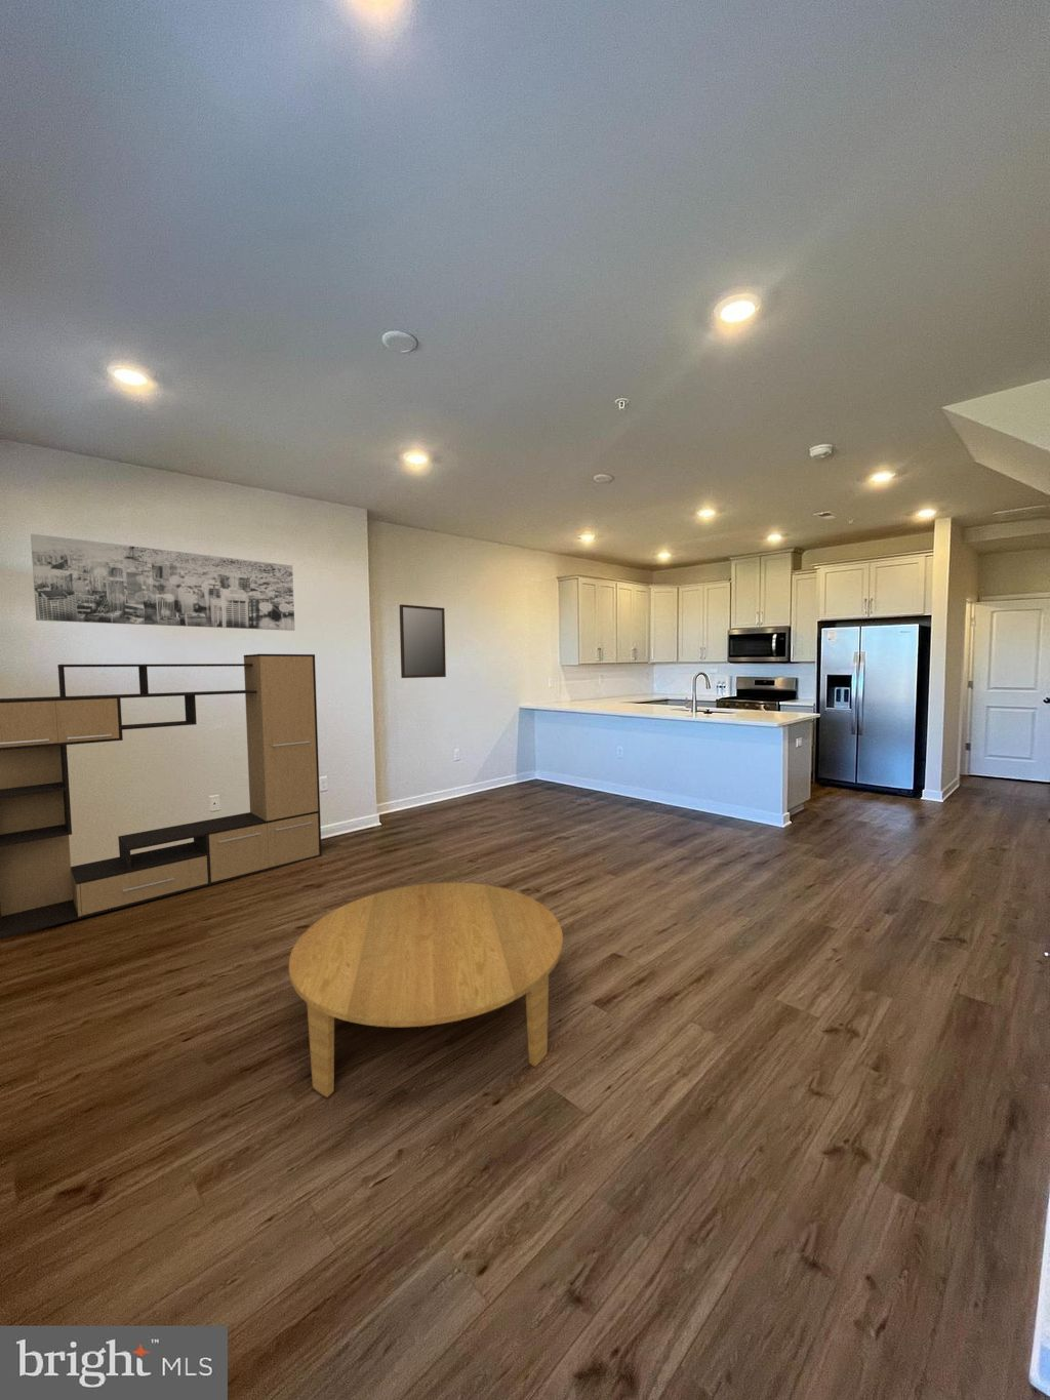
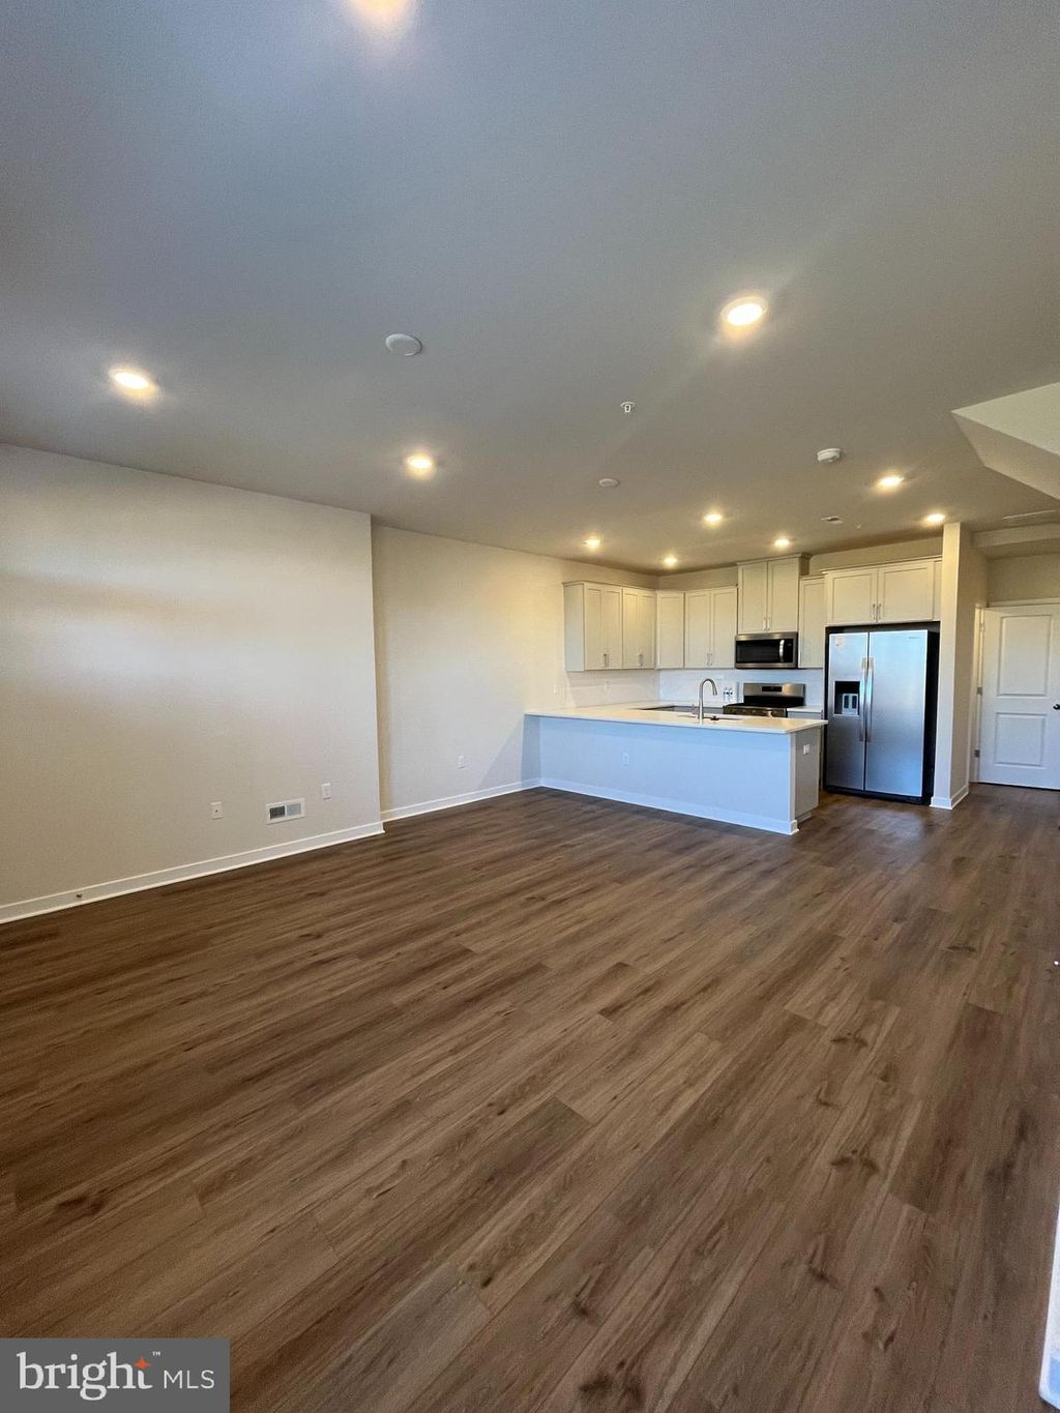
- coffee table [288,883,564,1099]
- media console [0,653,323,941]
- wall art [30,532,296,632]
- home mirror [399,603,447,678]
